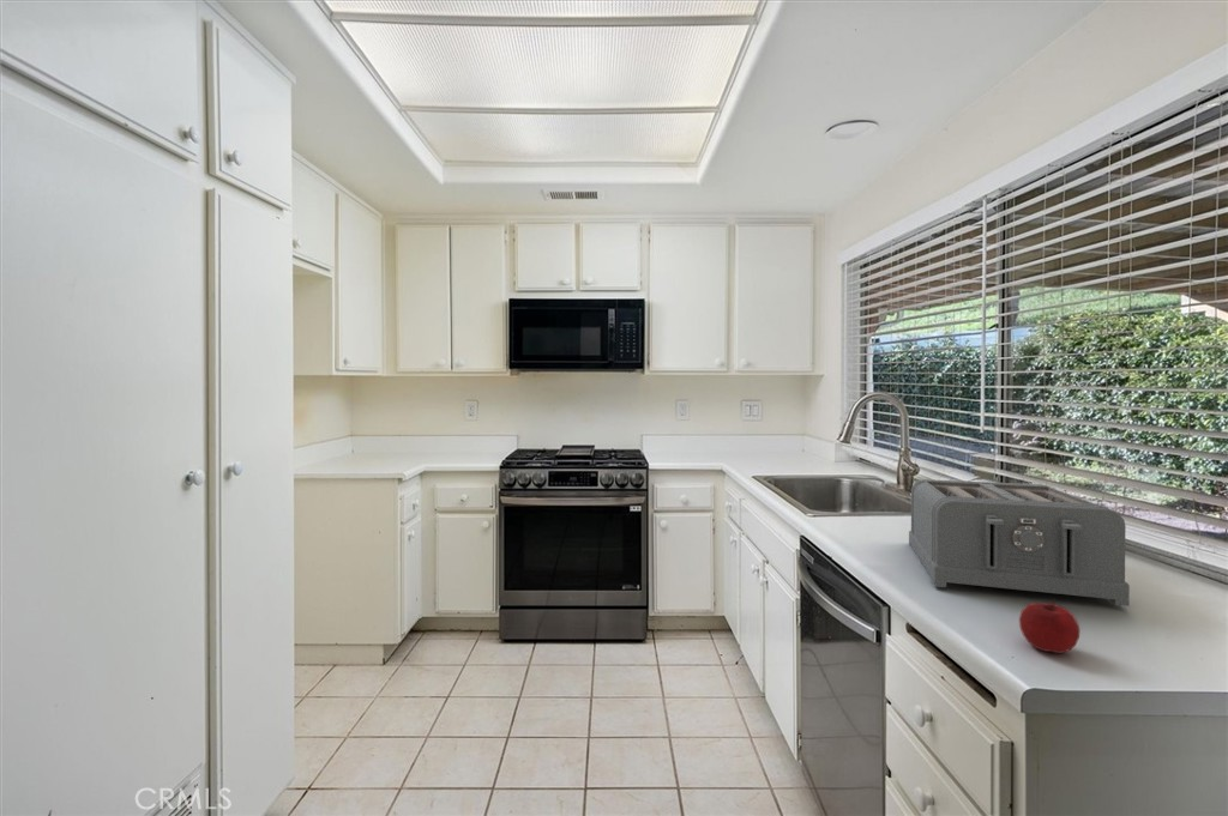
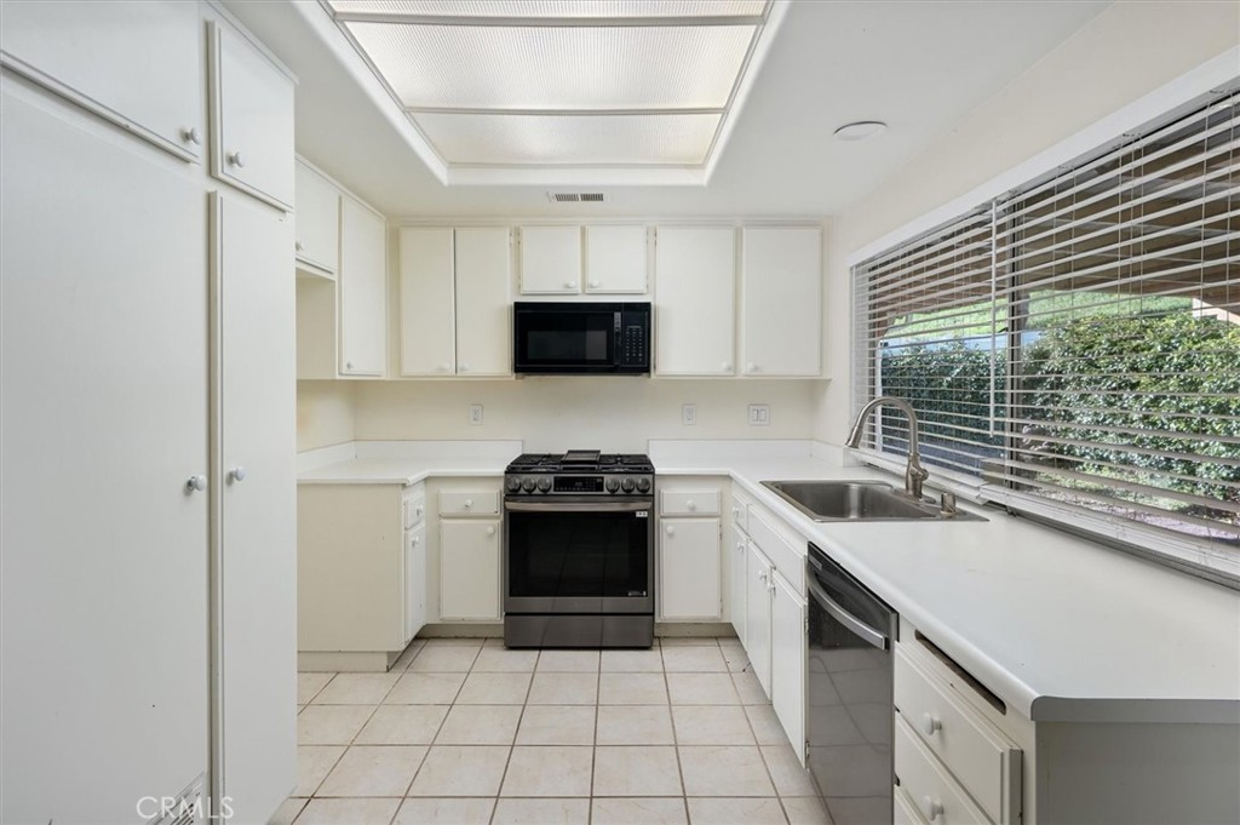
- toaster [908,478,1131,608]
- apple [1018,598,1080,654]
